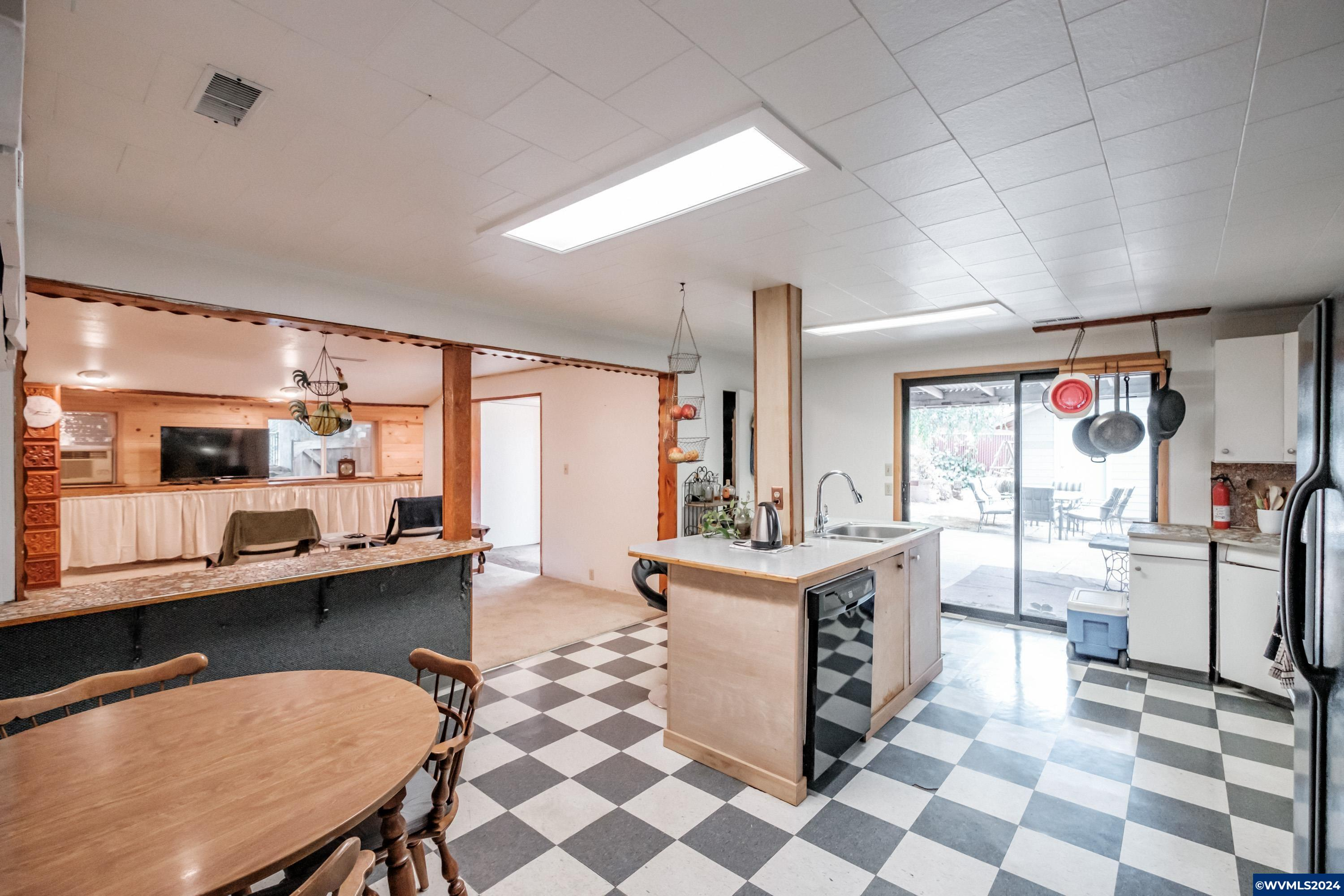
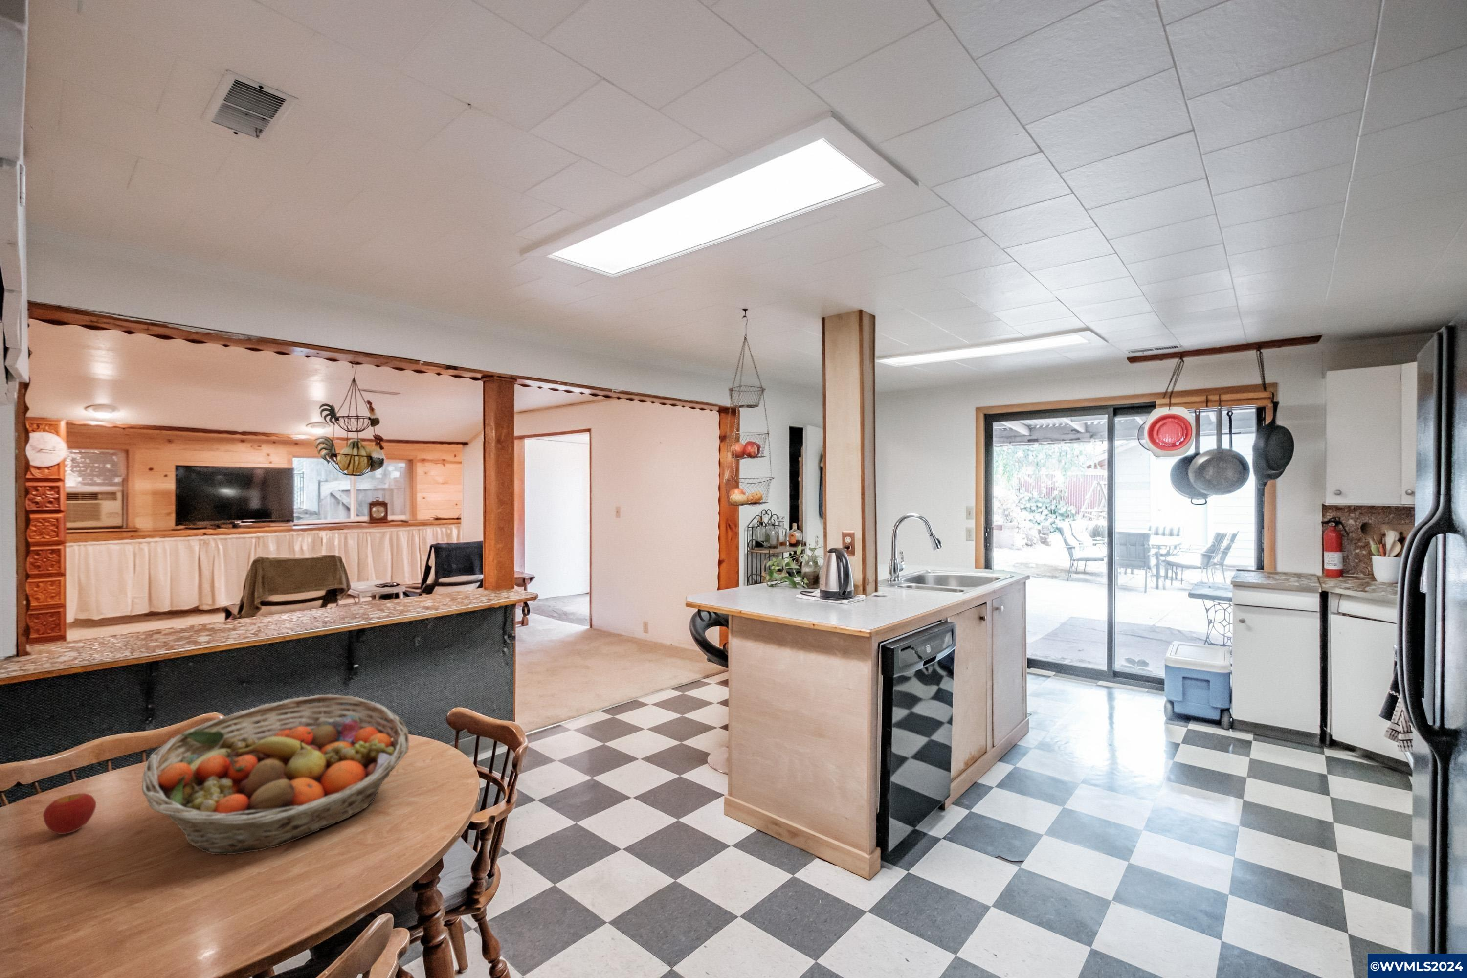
+ apple [43,792,97,835]
+ fruit basket [141,694,409,856]
